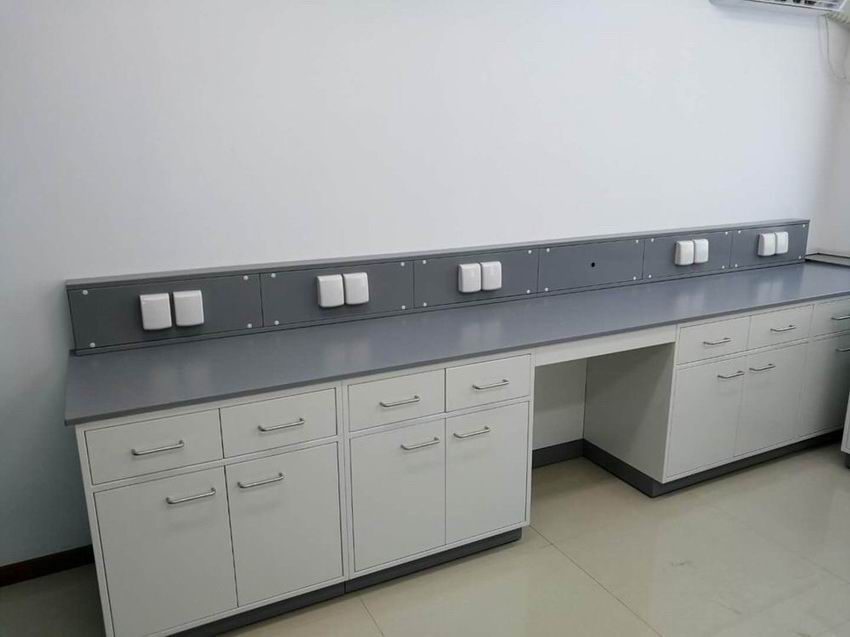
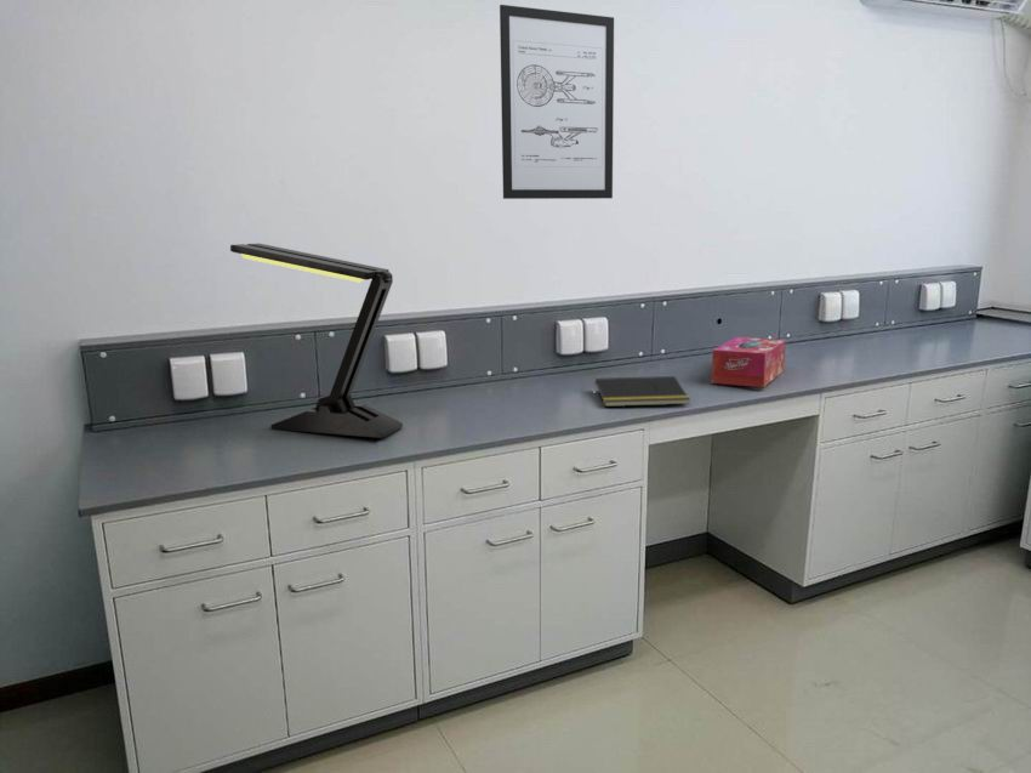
+ tissue box [711,336,787,388]
+ desk lamp [229,243,404,439]
+ wall art [499,4,615,200]
+ notepad [593,375,691,408]
